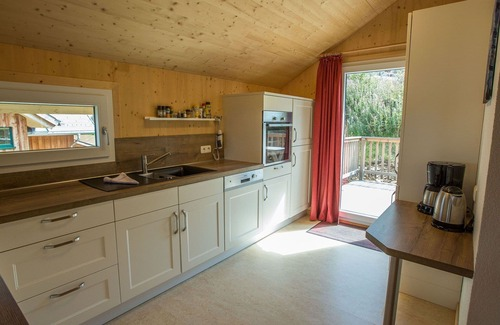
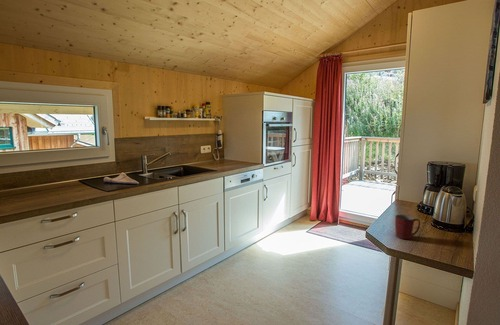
+ mug [394,214,421,240]
